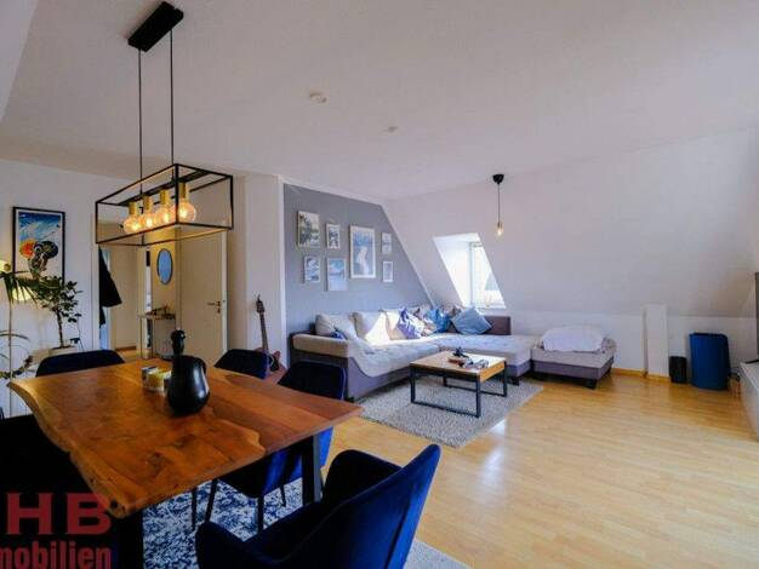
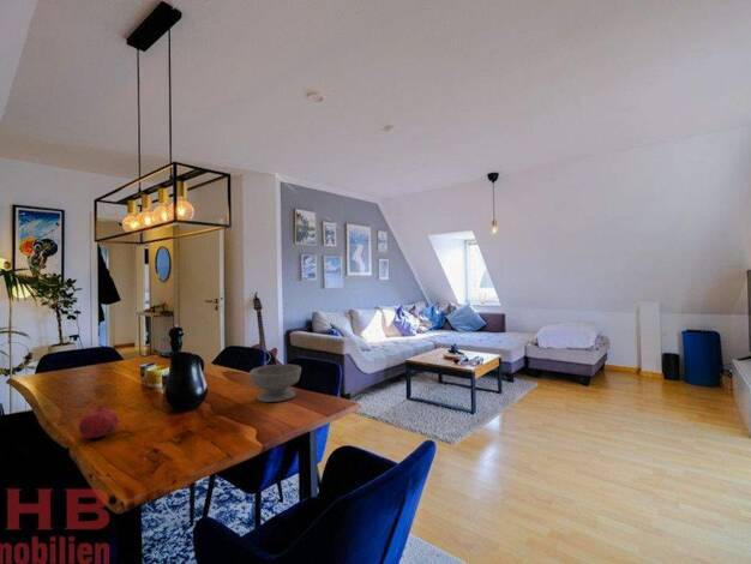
+ fruit [78,404,120,439]
+ bowl [248,364,302,403]
